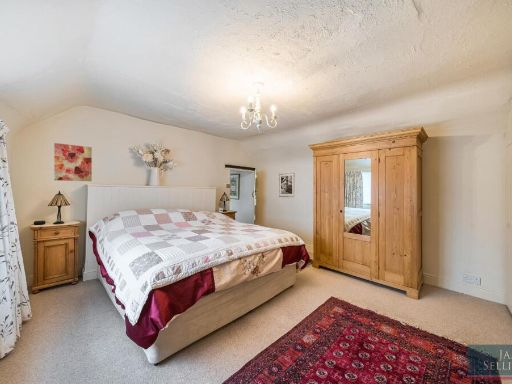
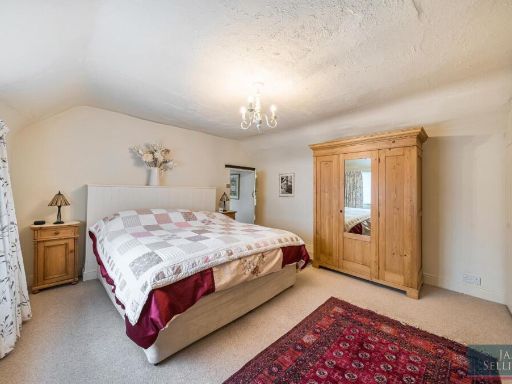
- wall art [53,142,93,182]
